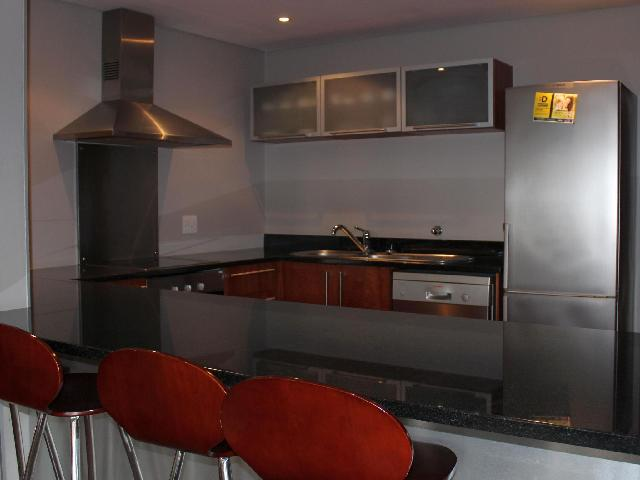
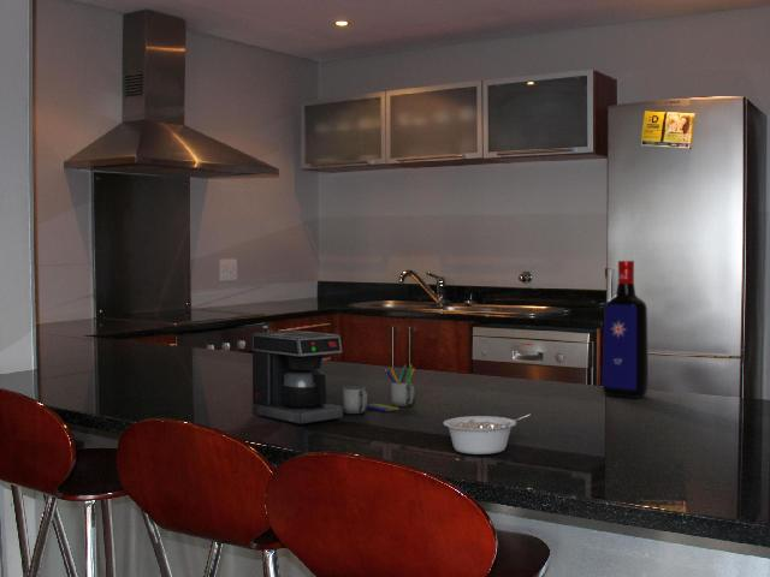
+ coffee maker [251,329,416,426]
+ legume [443,414,531,456]
+ liquor bottle [602,260,650,399]
